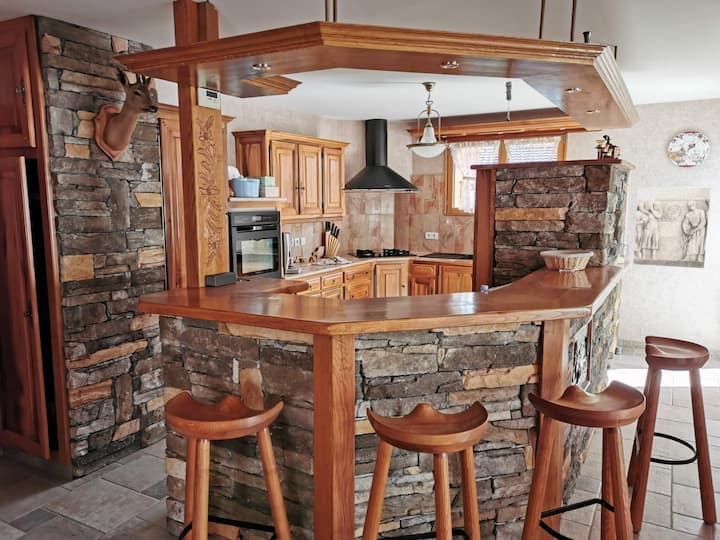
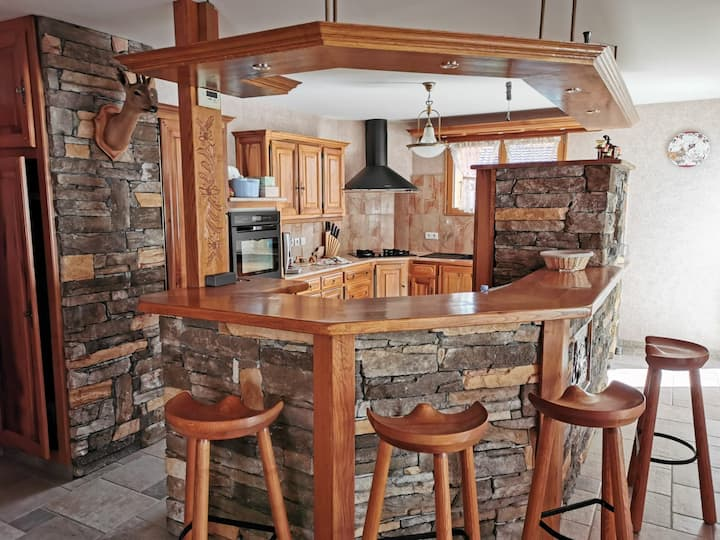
- wall relief [632,187,712,269]
